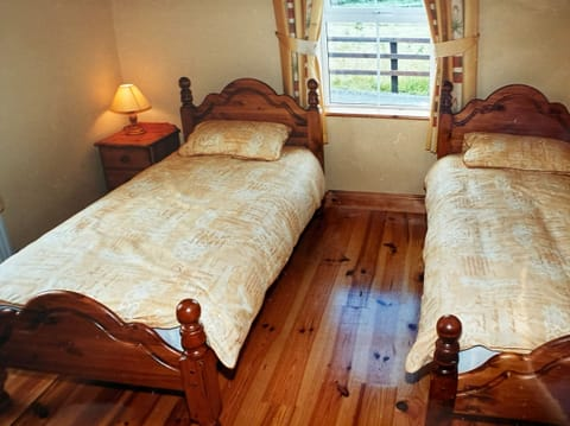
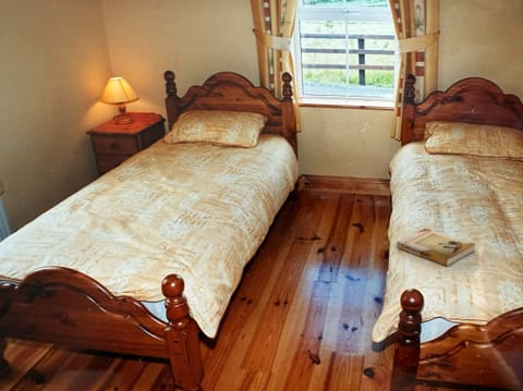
+ book [396,227,476,268]
